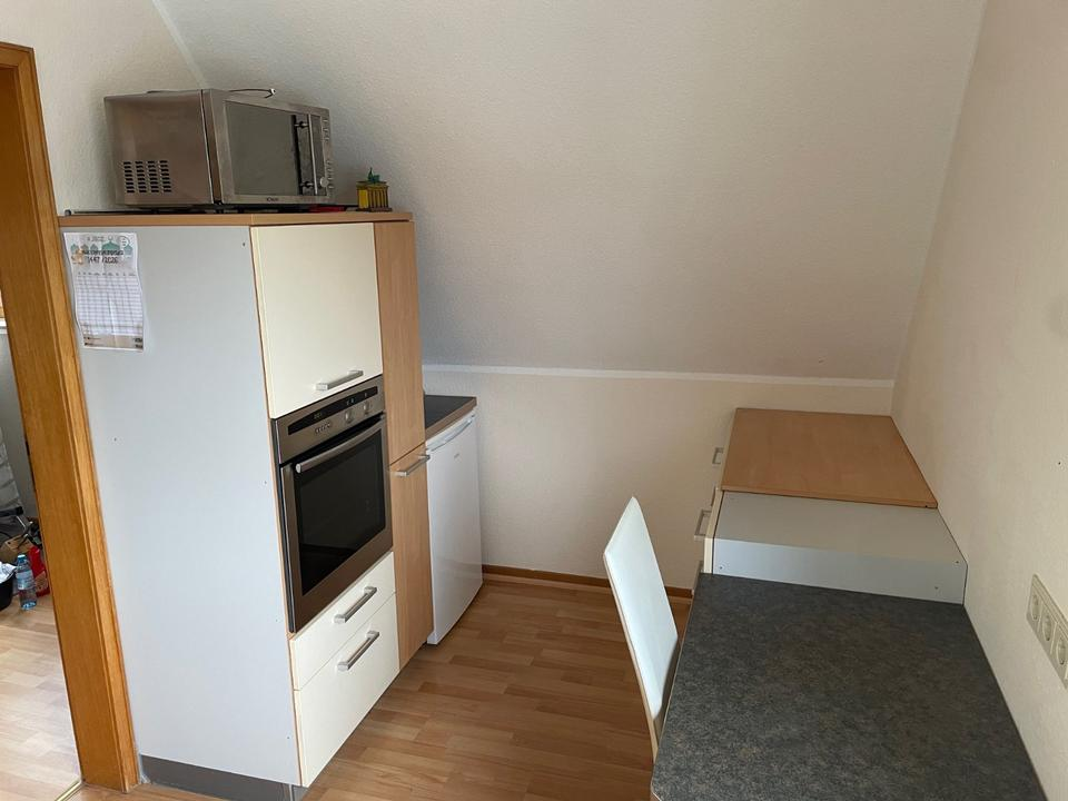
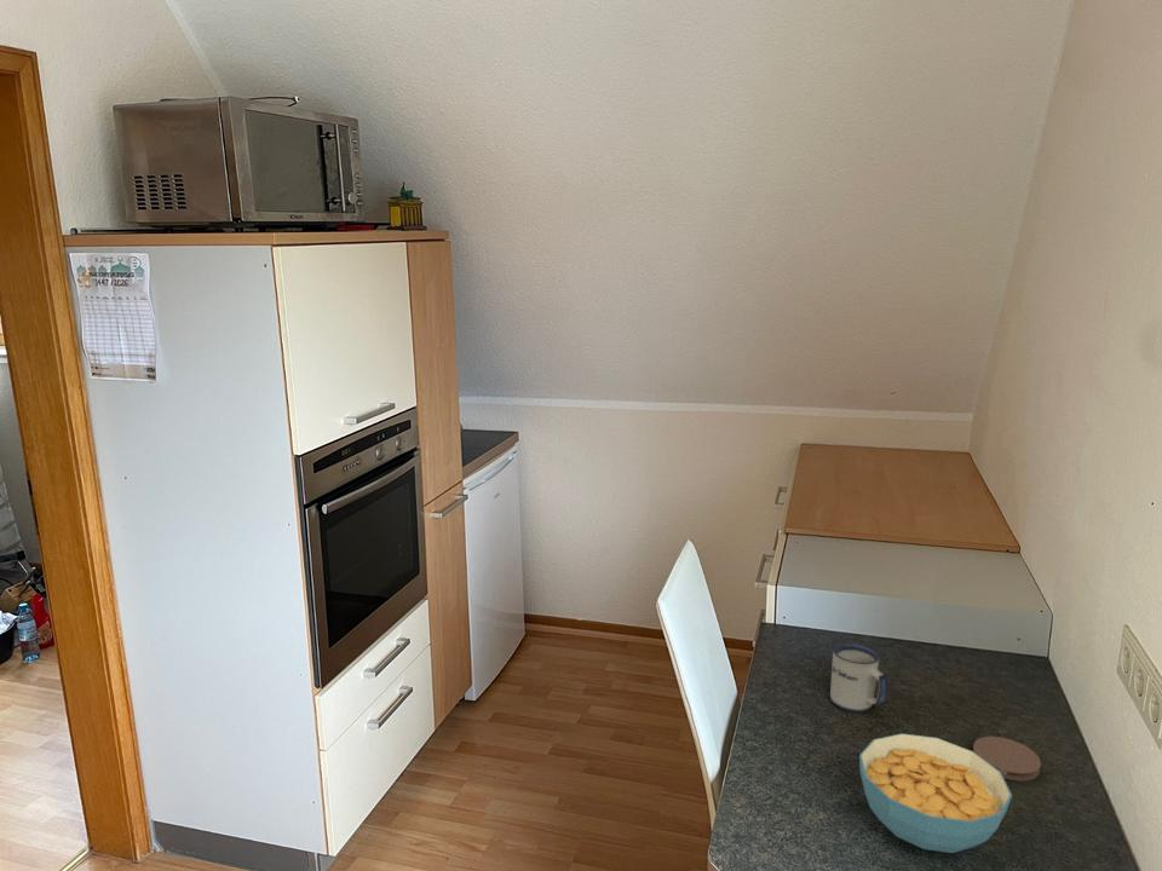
+ cereal bowl [858,732,1013,854]
+ mug [829,642,890,714]
+ coaster [972,736,1042,783]
